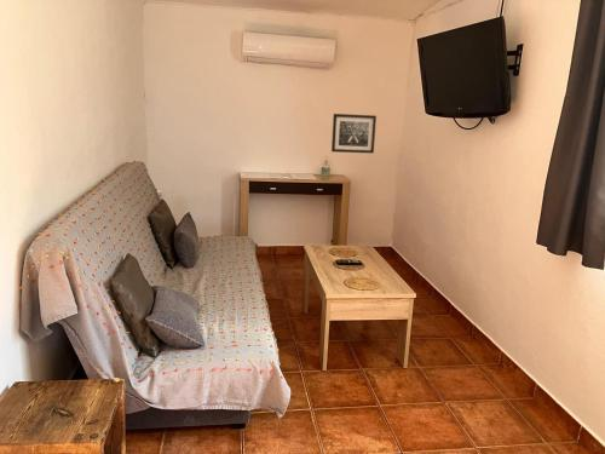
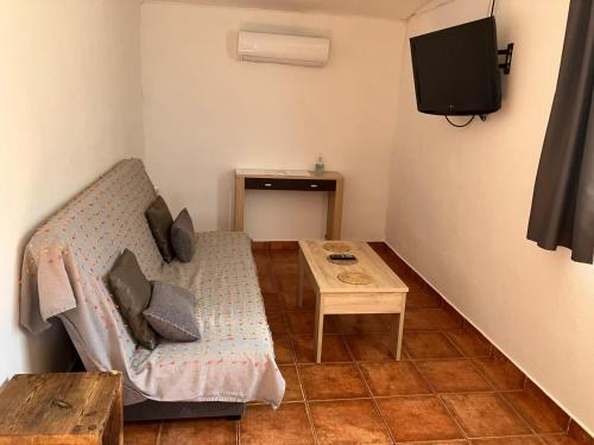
- wall art [330,113,378,155]
